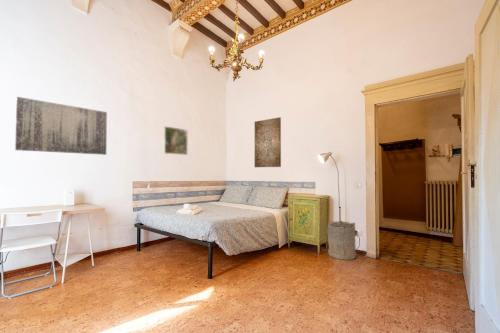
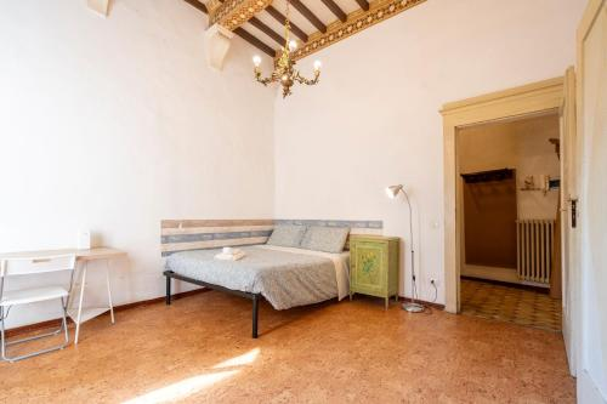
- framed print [163,125,189,156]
- wall art [254,116,282,168]
- wall art [14,96,108,156]
- laundry hamper [326,220,359,261]
